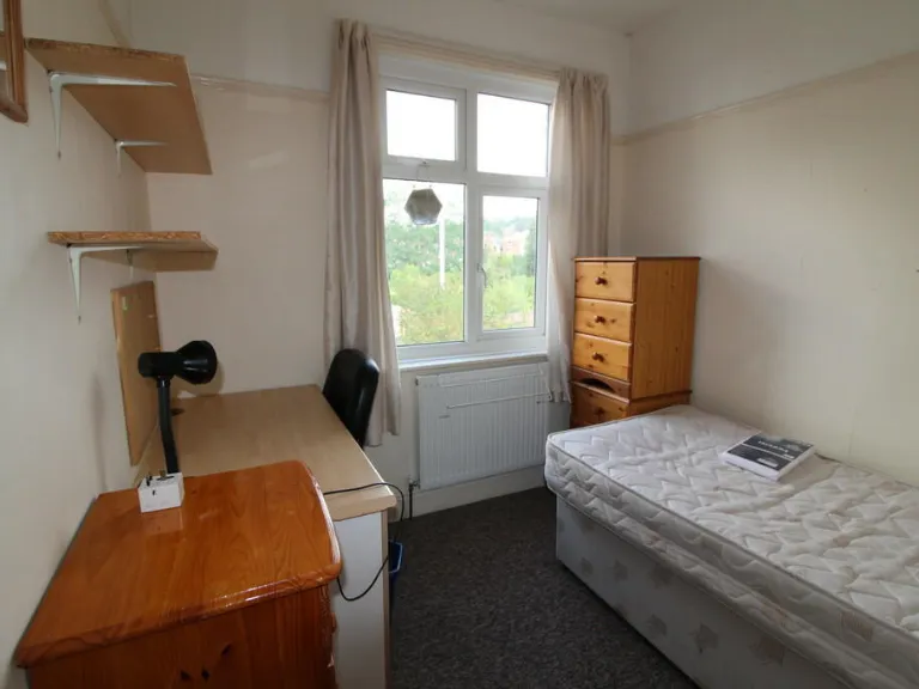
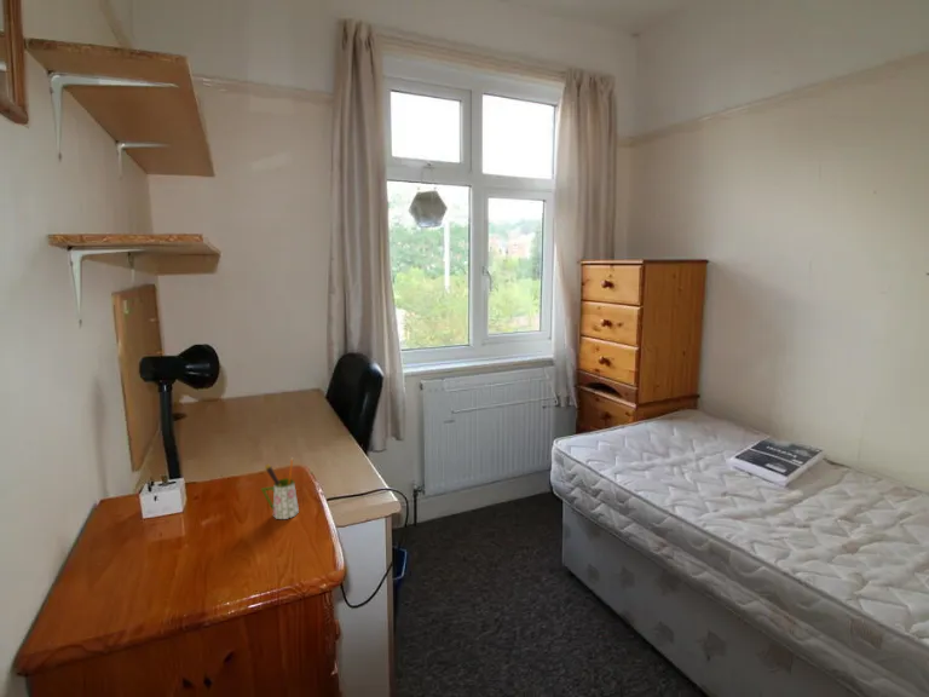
+ pen holder [260,455,300,520]
